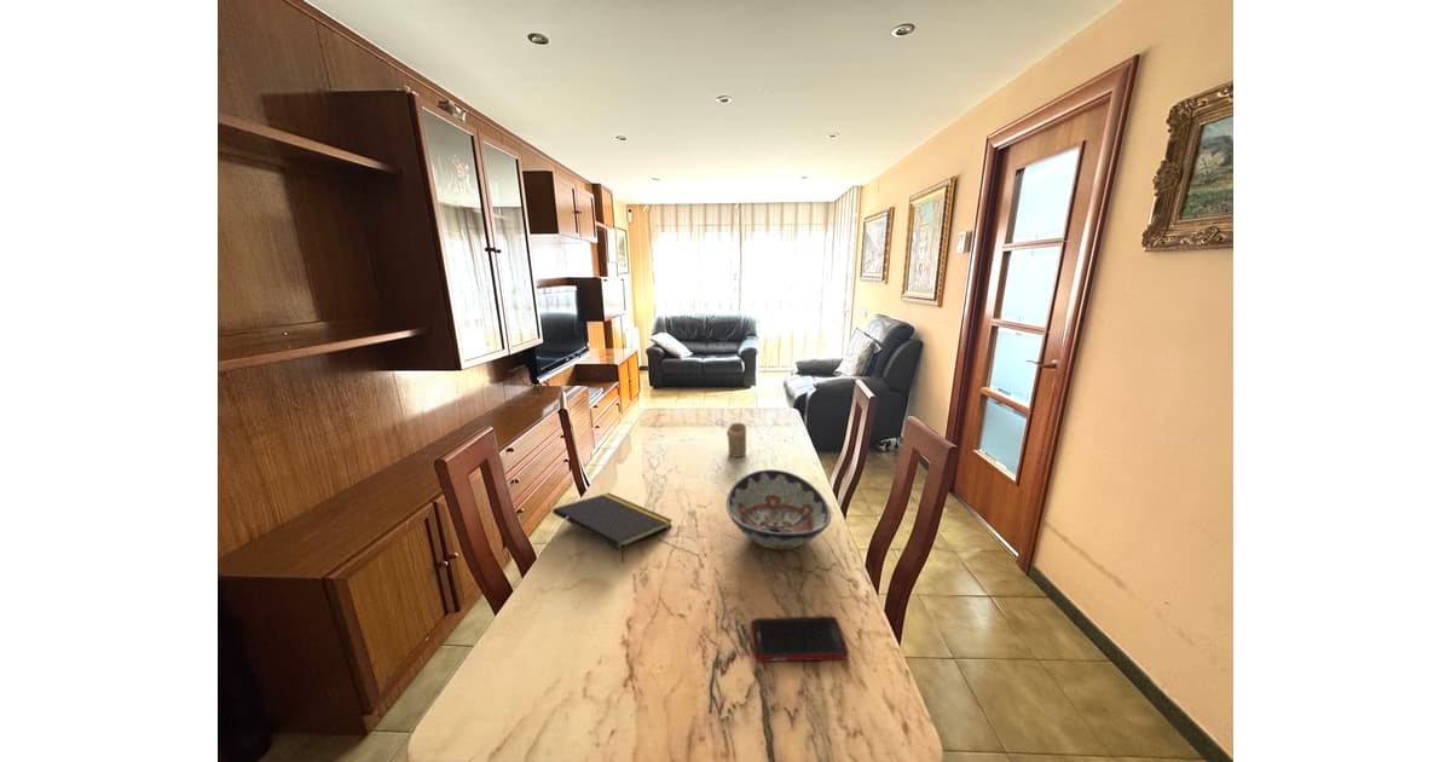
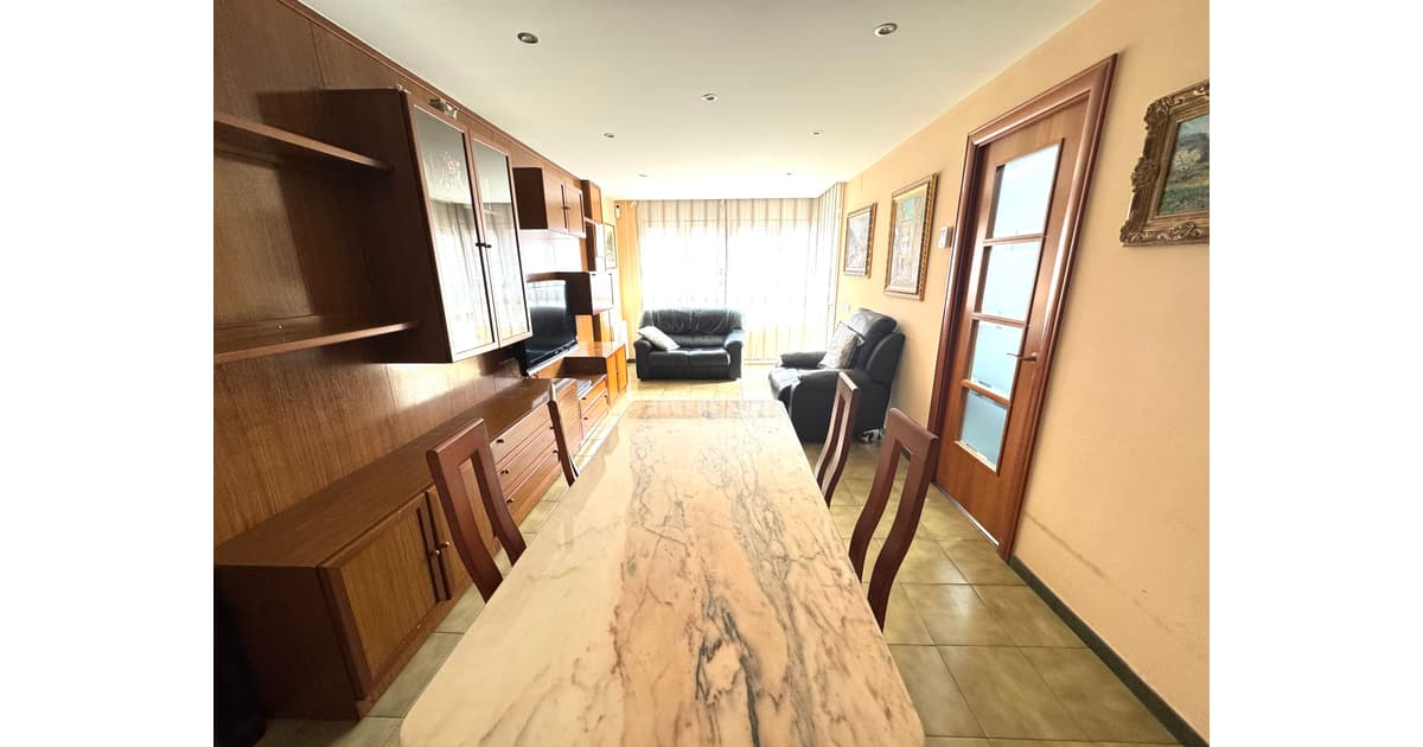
- cell phone [750,614,850,663]
- decorative bowl [726,468,832,550]
- candle [726,422,747,458]
- notepad [551,491,674,564]
